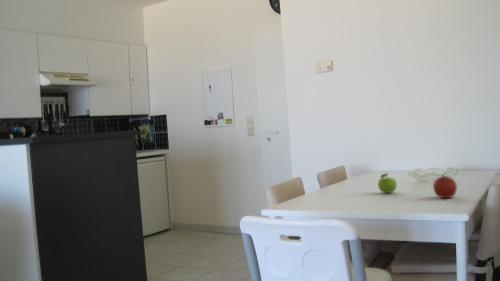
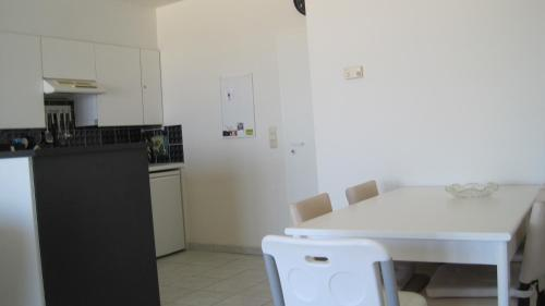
- apple [432,174,458,199]
- fruit [377,172,398,194]
